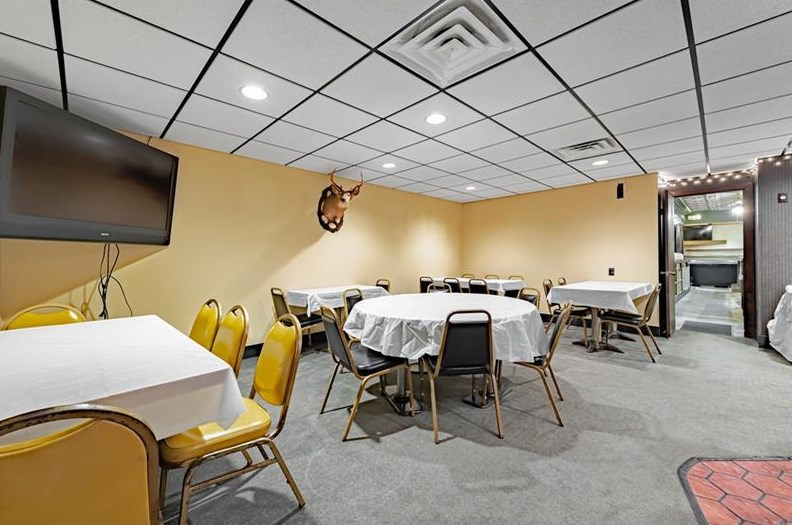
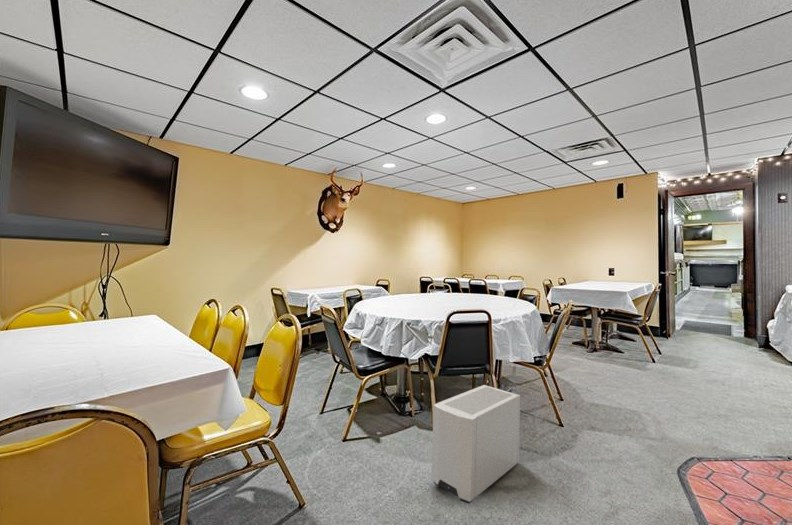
+ air purifier [430,384,521,505]
